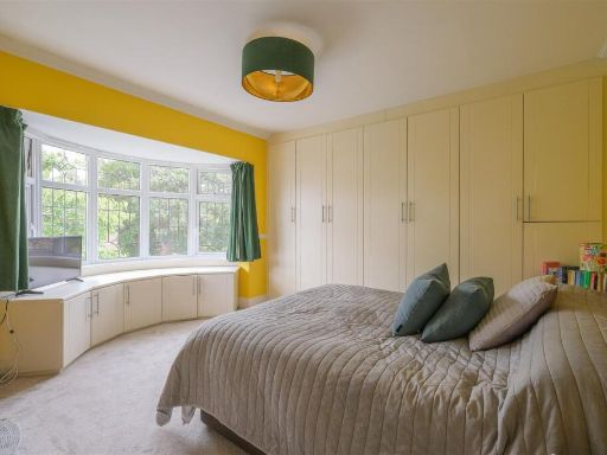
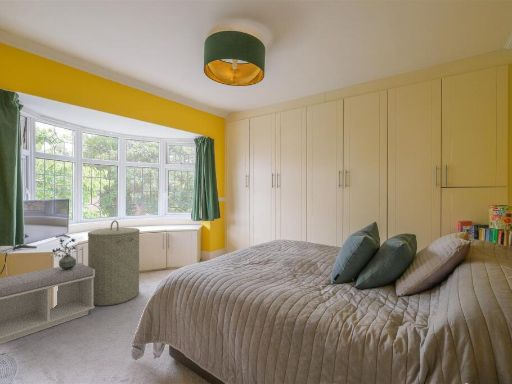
+ bench [0,262,96,345]
+ laundry hamper [87,219,141,307]
+ potted plant [51,237,78,270]
